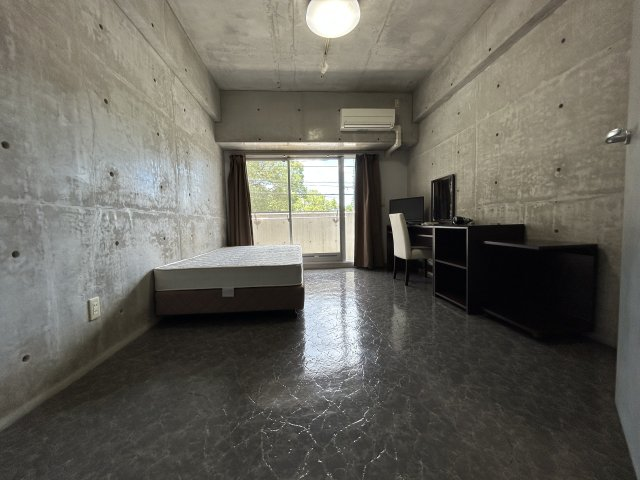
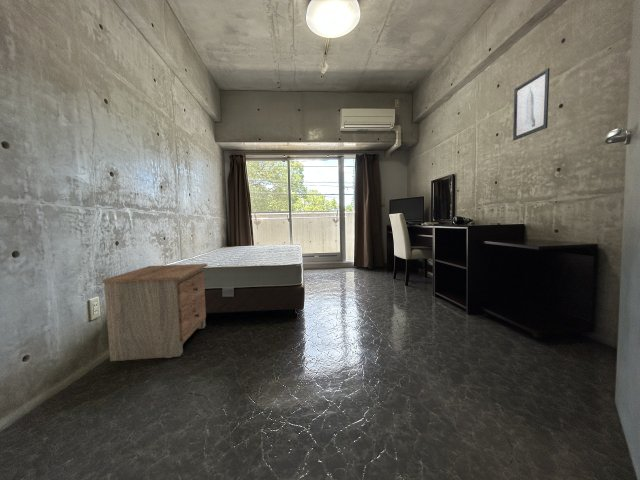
+ wall art [512,67,551,141]
+ nightstand [101,263,208,362]
